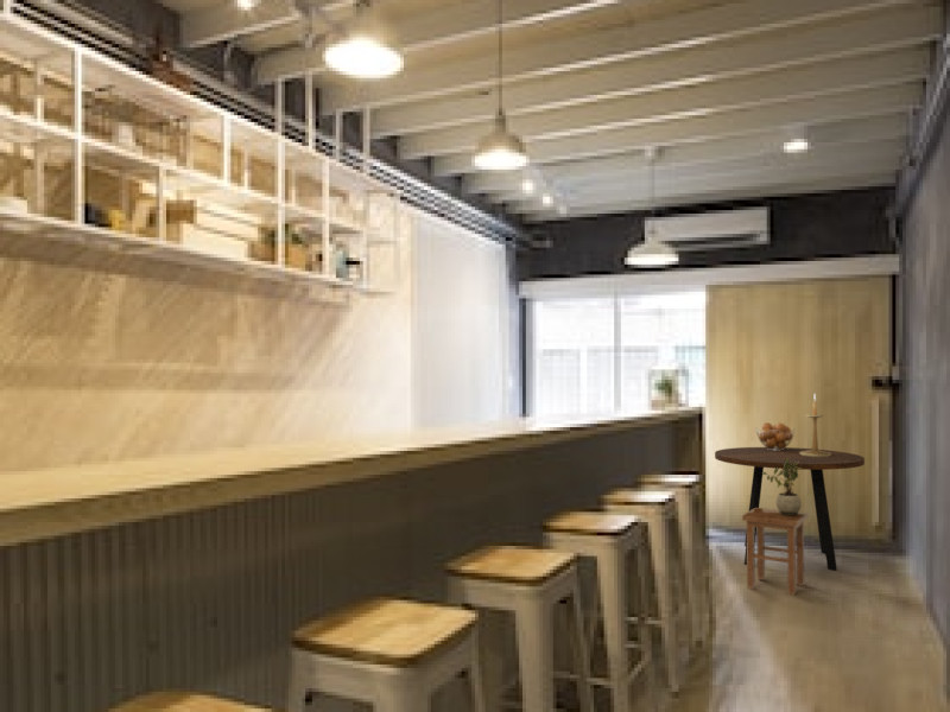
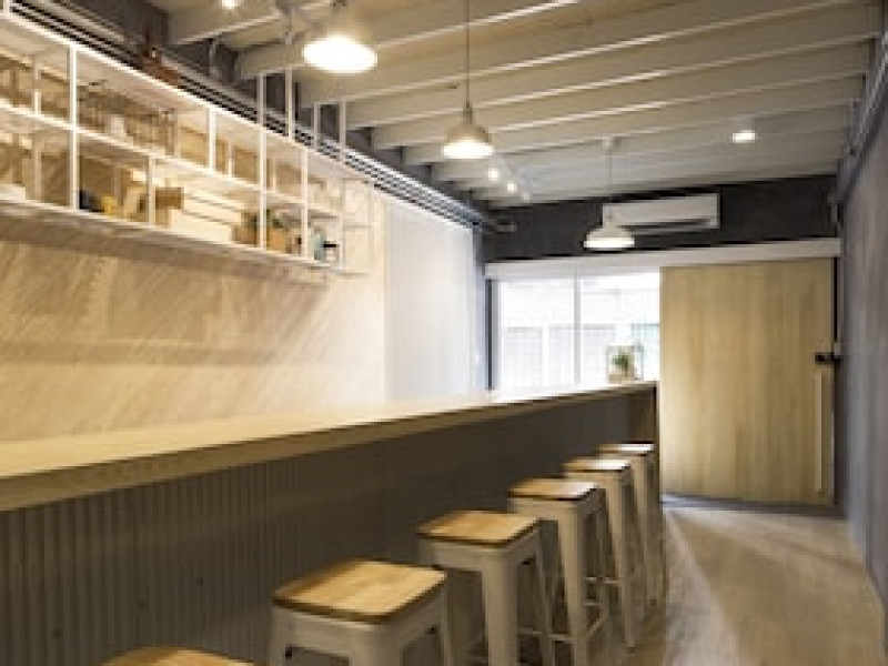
- fruit basket [754,421,797,451]
- potted plant [762,458,803,516]
- candlestick [799,394,831,457]
- stool [741,507,809,596]
- dining table [714,446,866,572]
